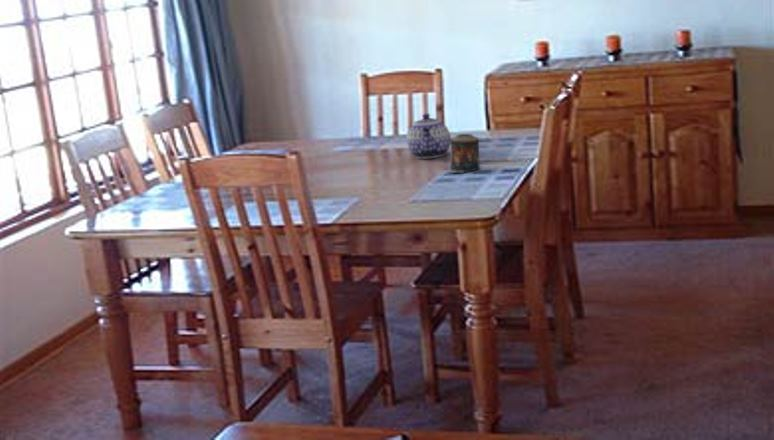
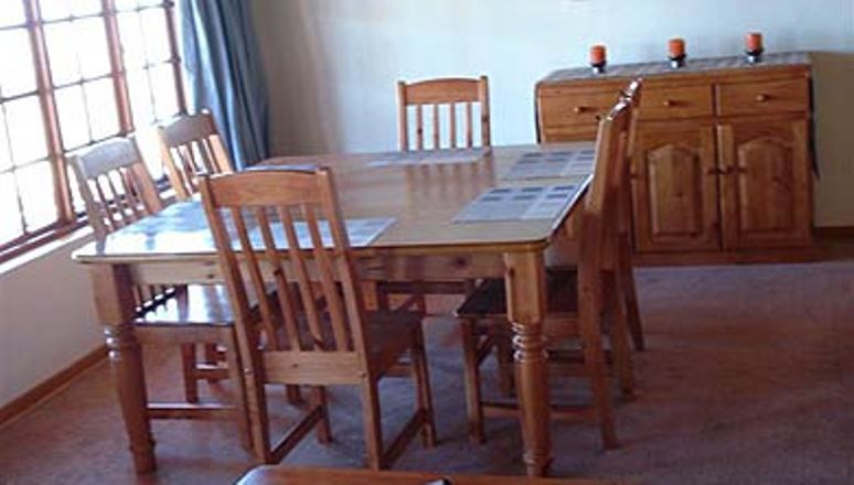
- candle [449,133,481,174]
- teapot [406,113,452,160]
